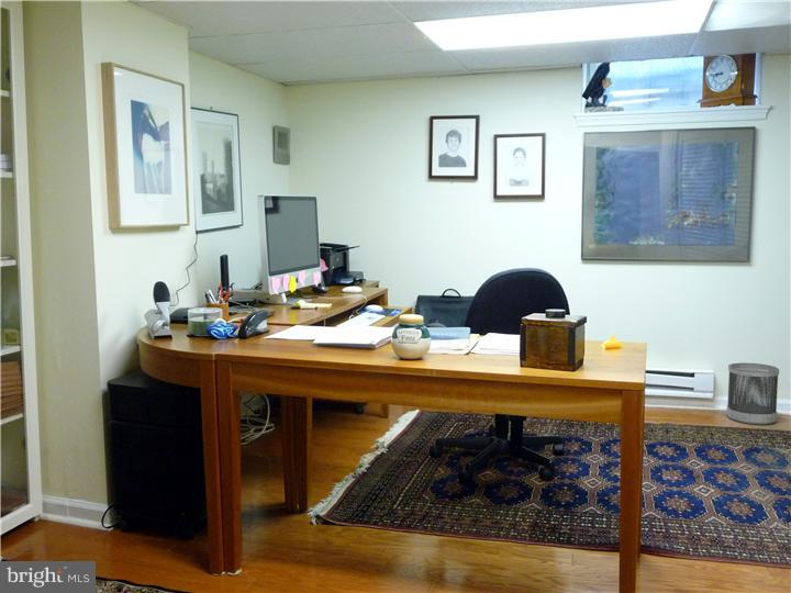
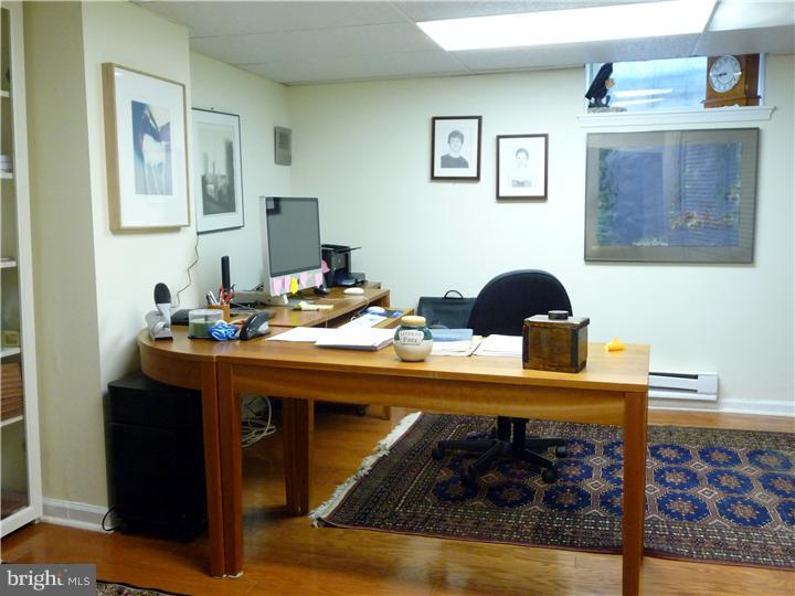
- wastebasket [725,361,780,426]
